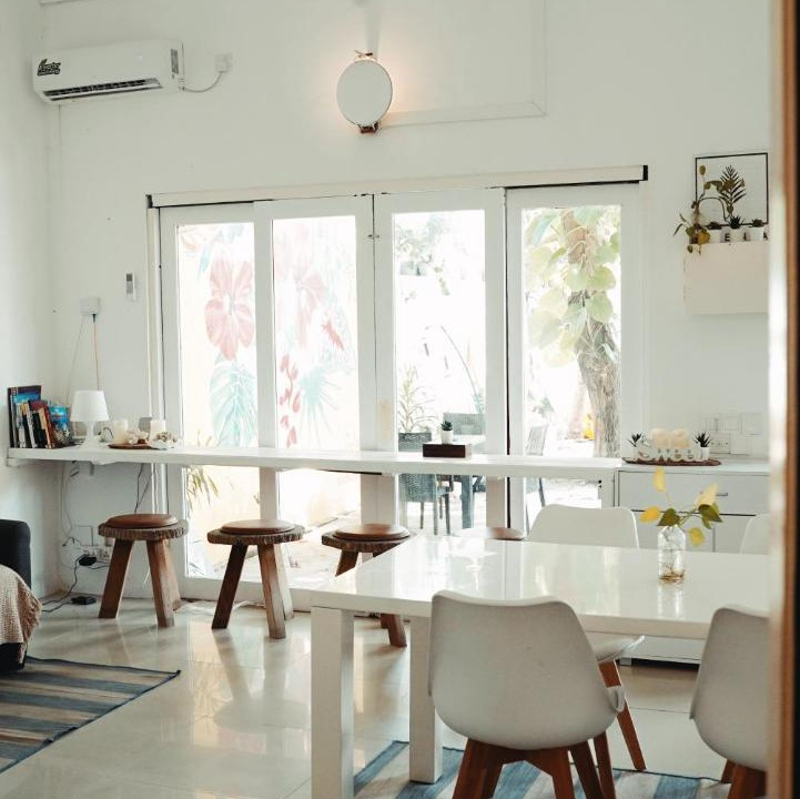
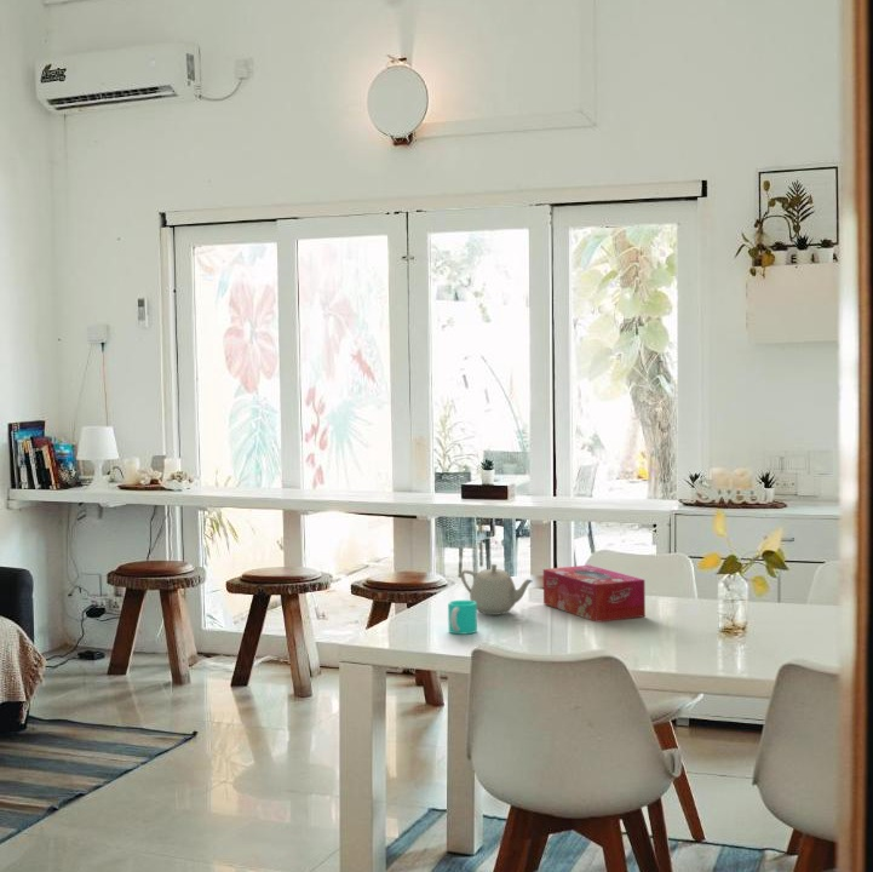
+ cup [447,600,478,635]
+ tissue box [542,564,647,624]
+ teapot [459,563,534,616]
